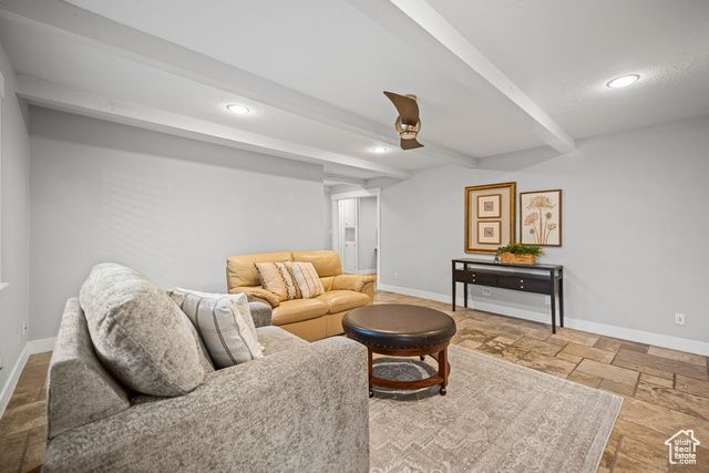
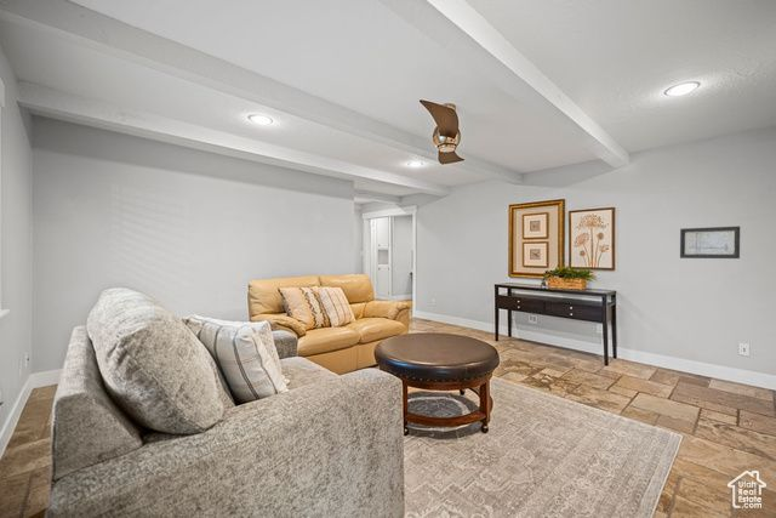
+ wall art [679,226,741,260]
